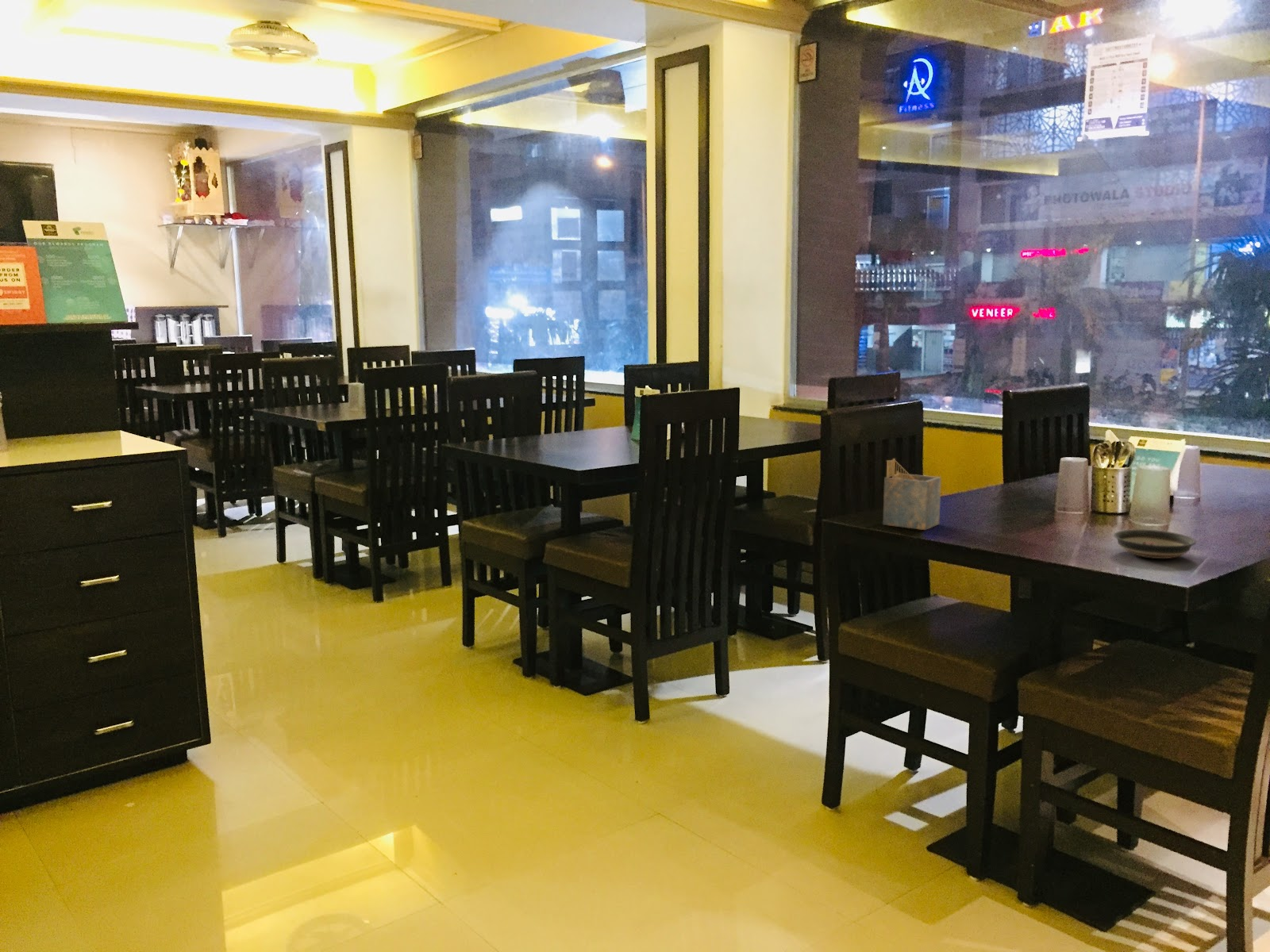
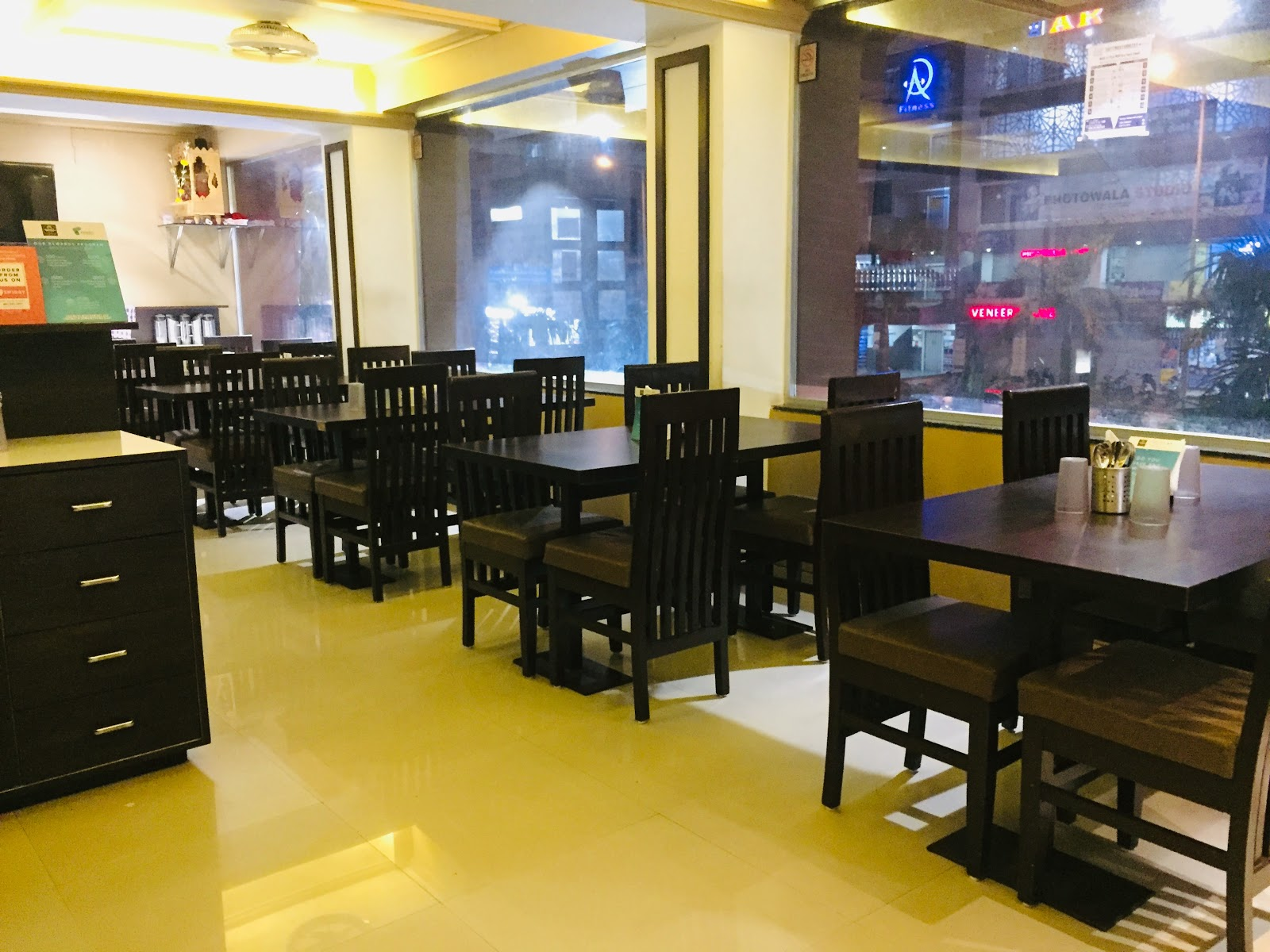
- saucer [1113,528,1197,559]
- napkin holder [882,458,942,531]
